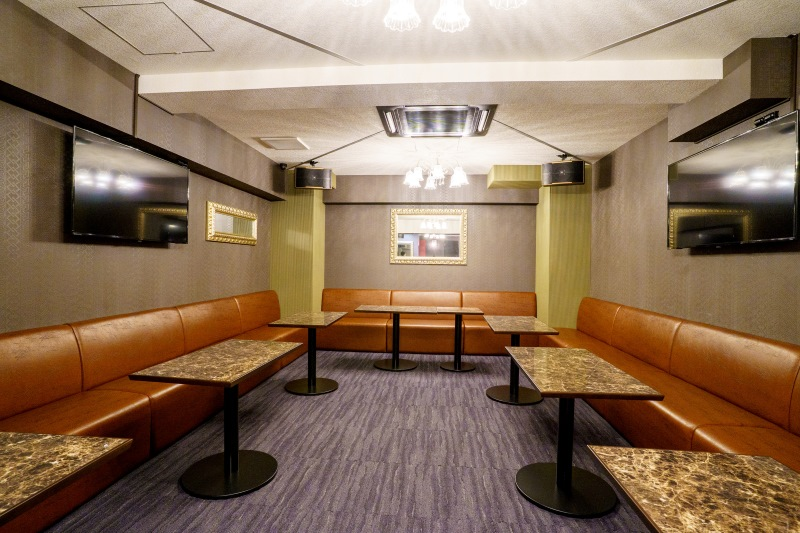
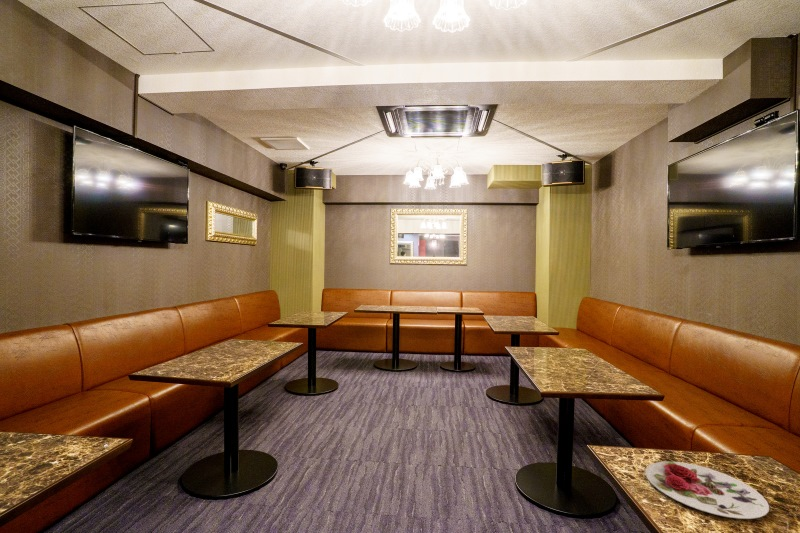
+ plate [645,461,770,520]
